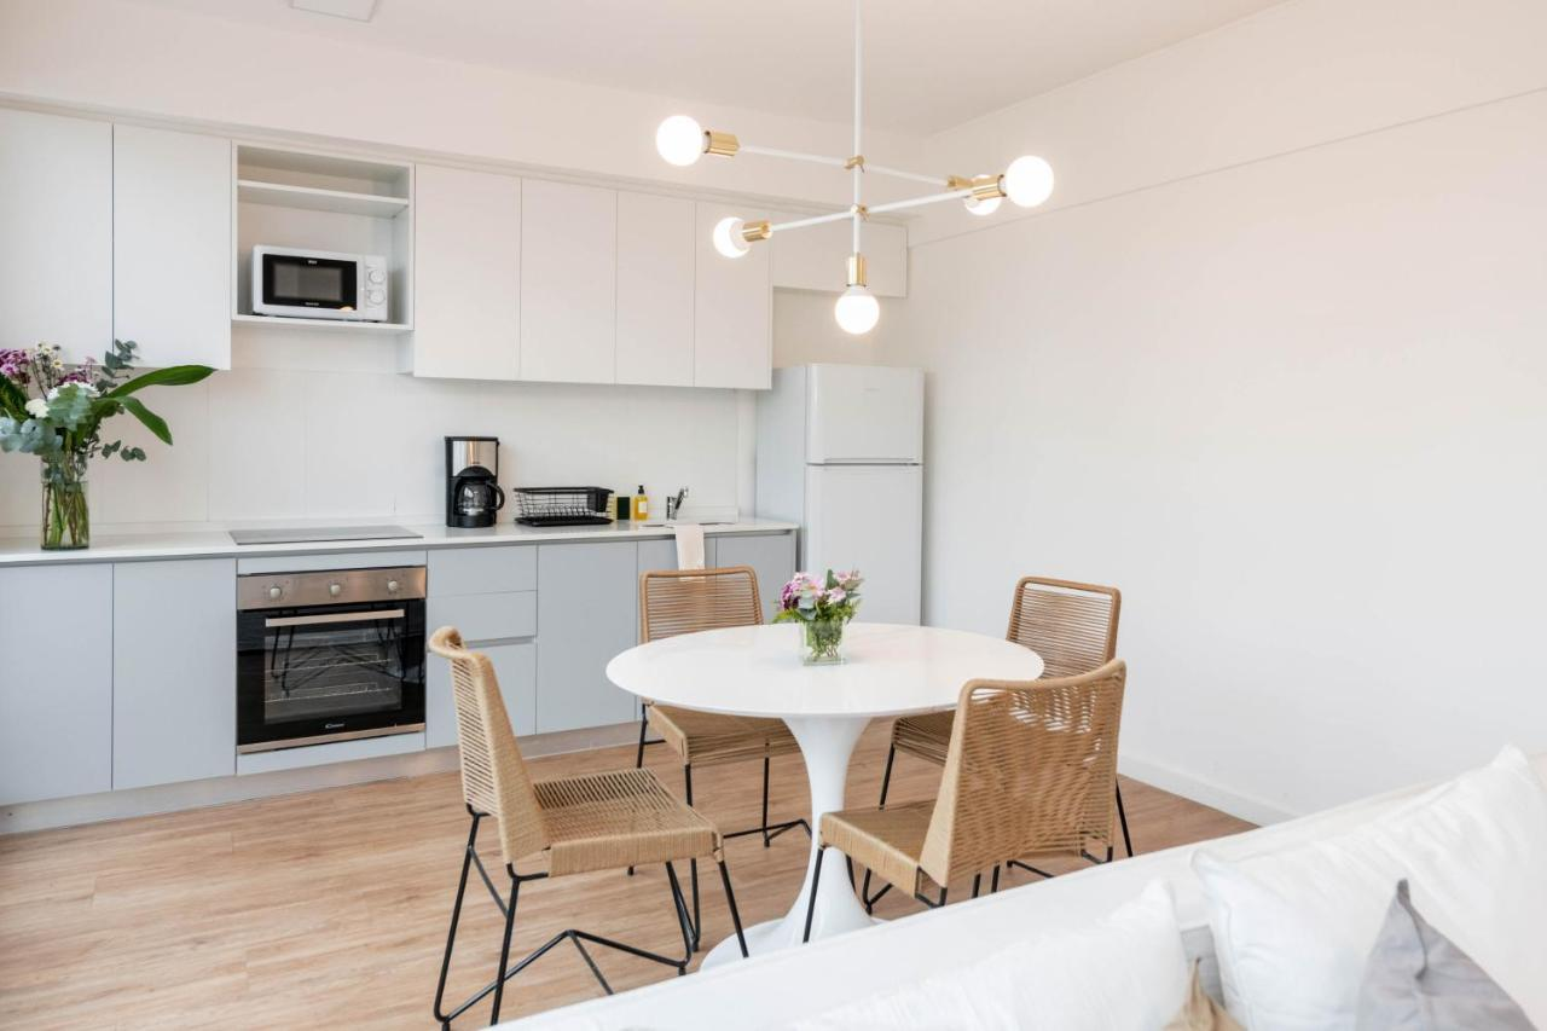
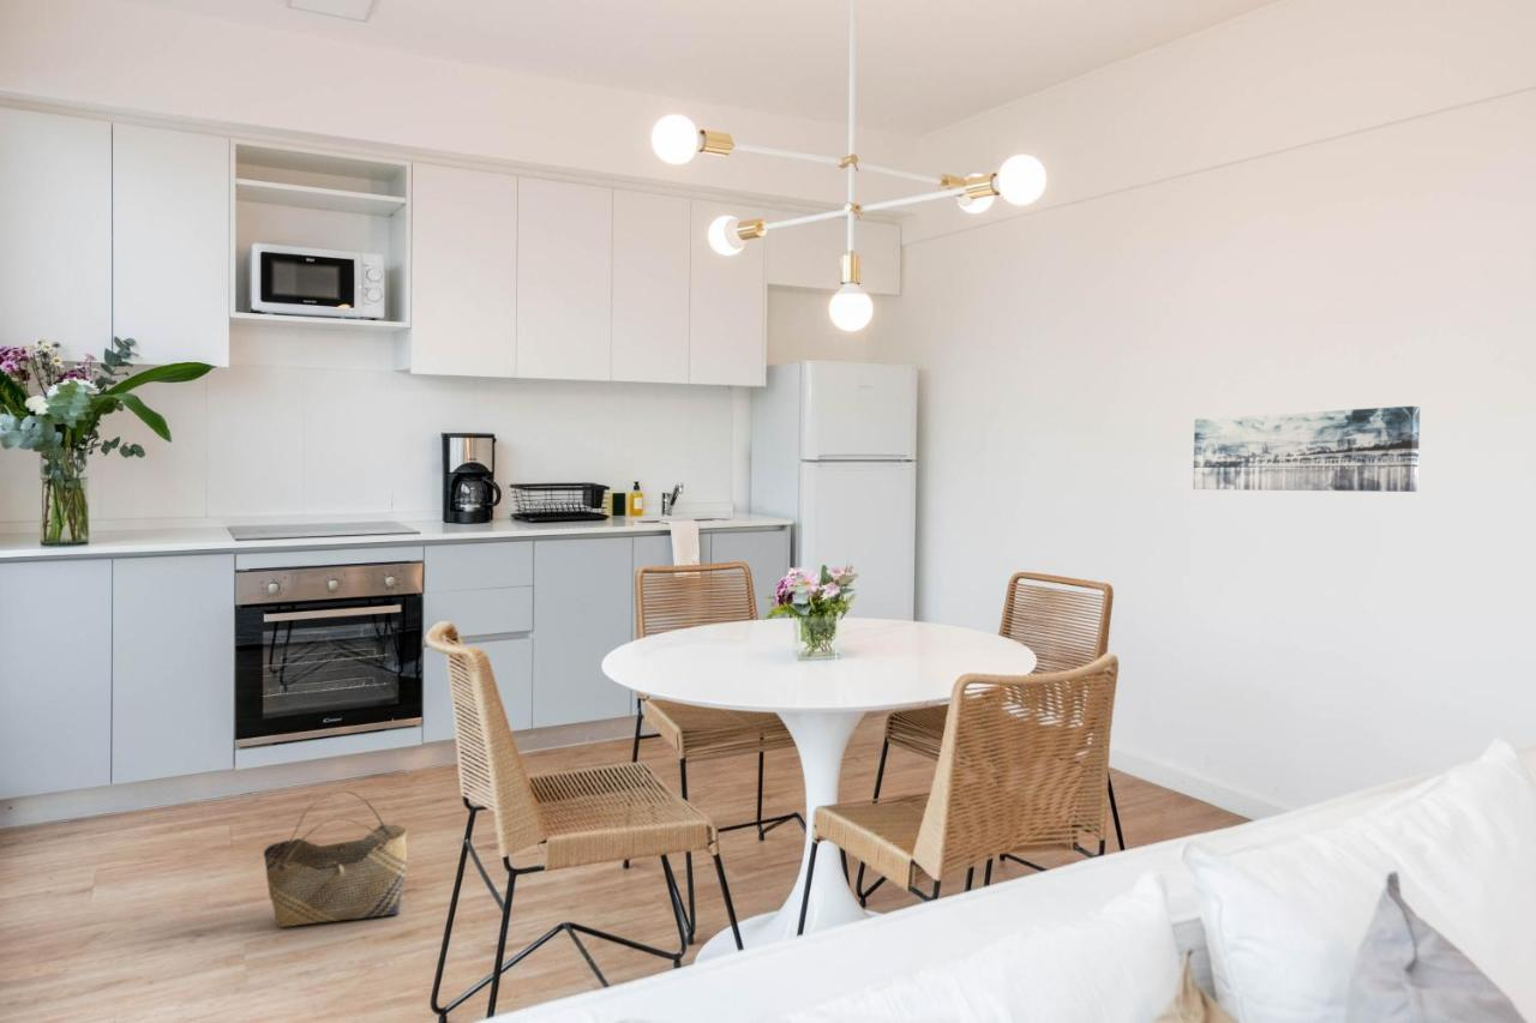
+ basket [263,790,408,928]
+ wall art [1192,405,1421,493]
